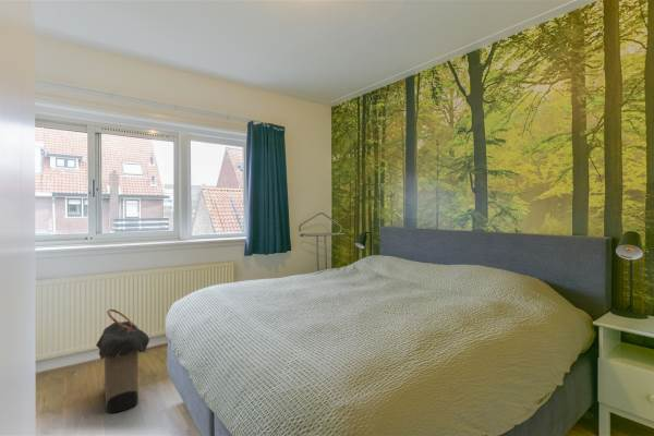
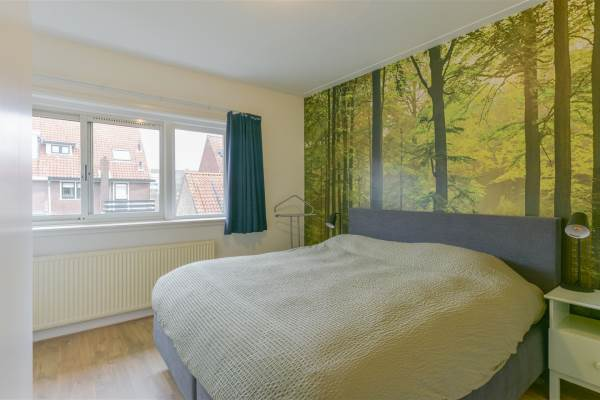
- laundry hamper [95,307,150,414]
